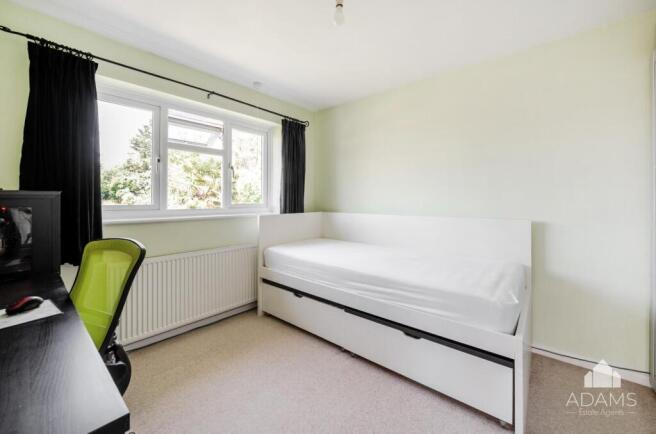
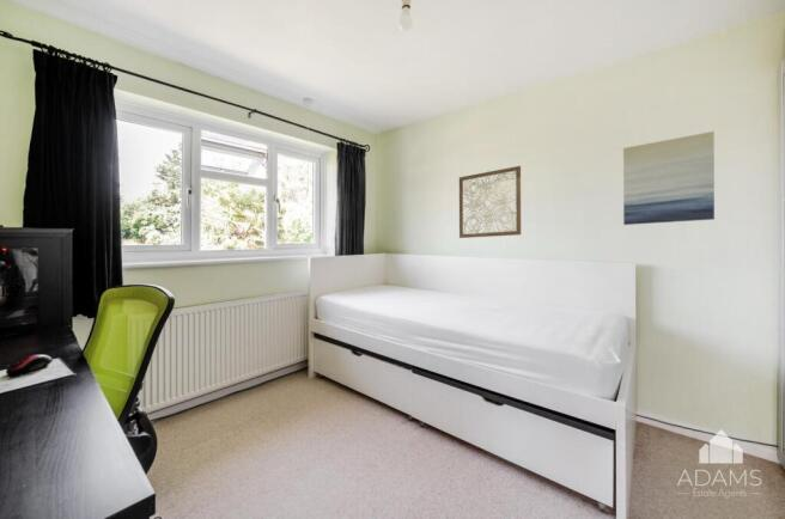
+ wall art [458,165,522,239]
+ wall art [622,130,716,226]
